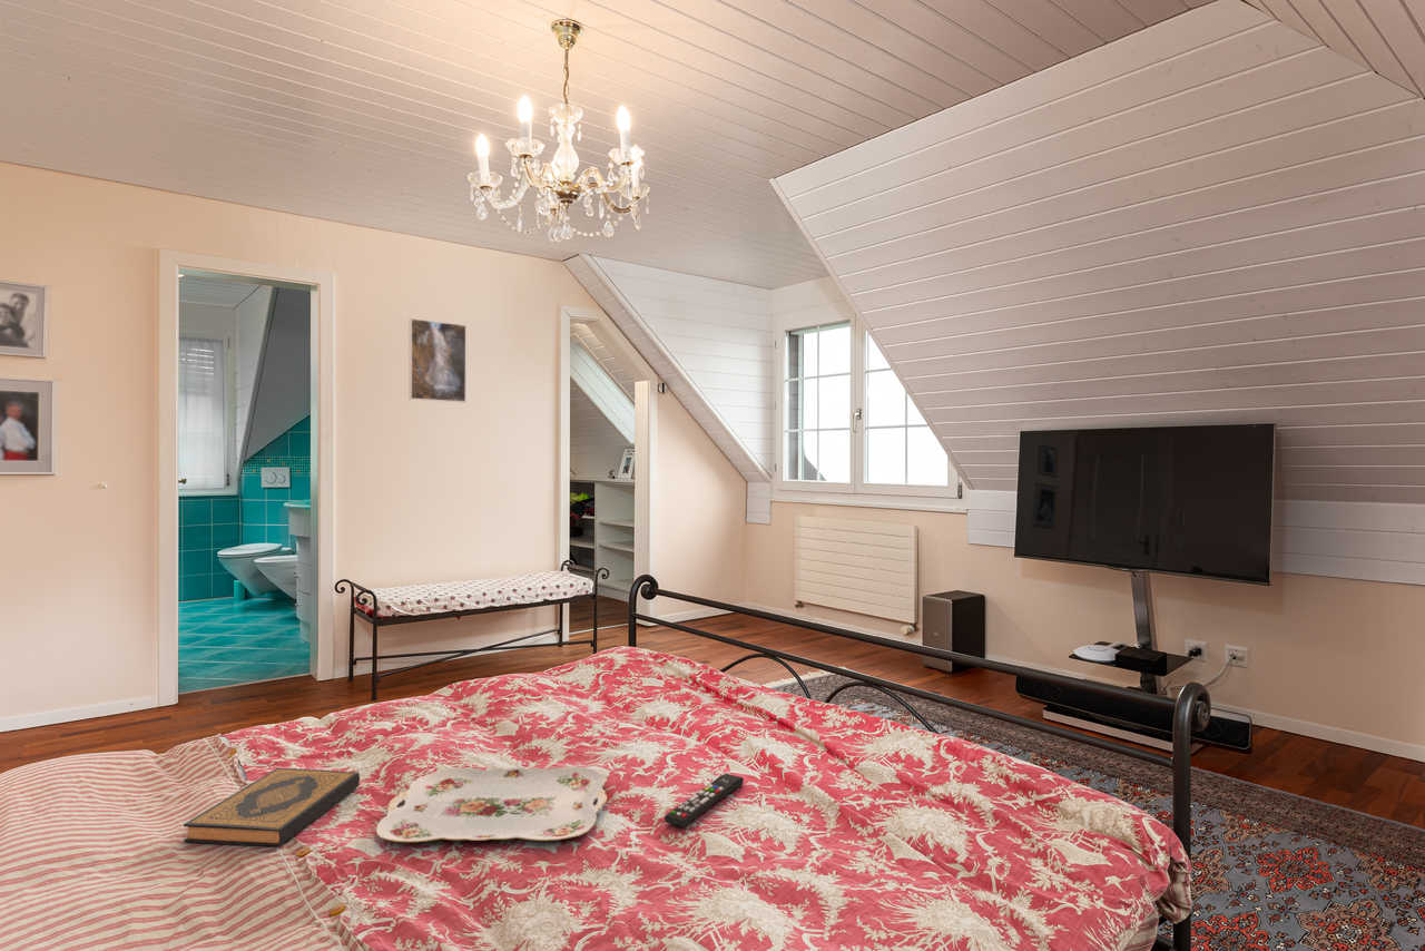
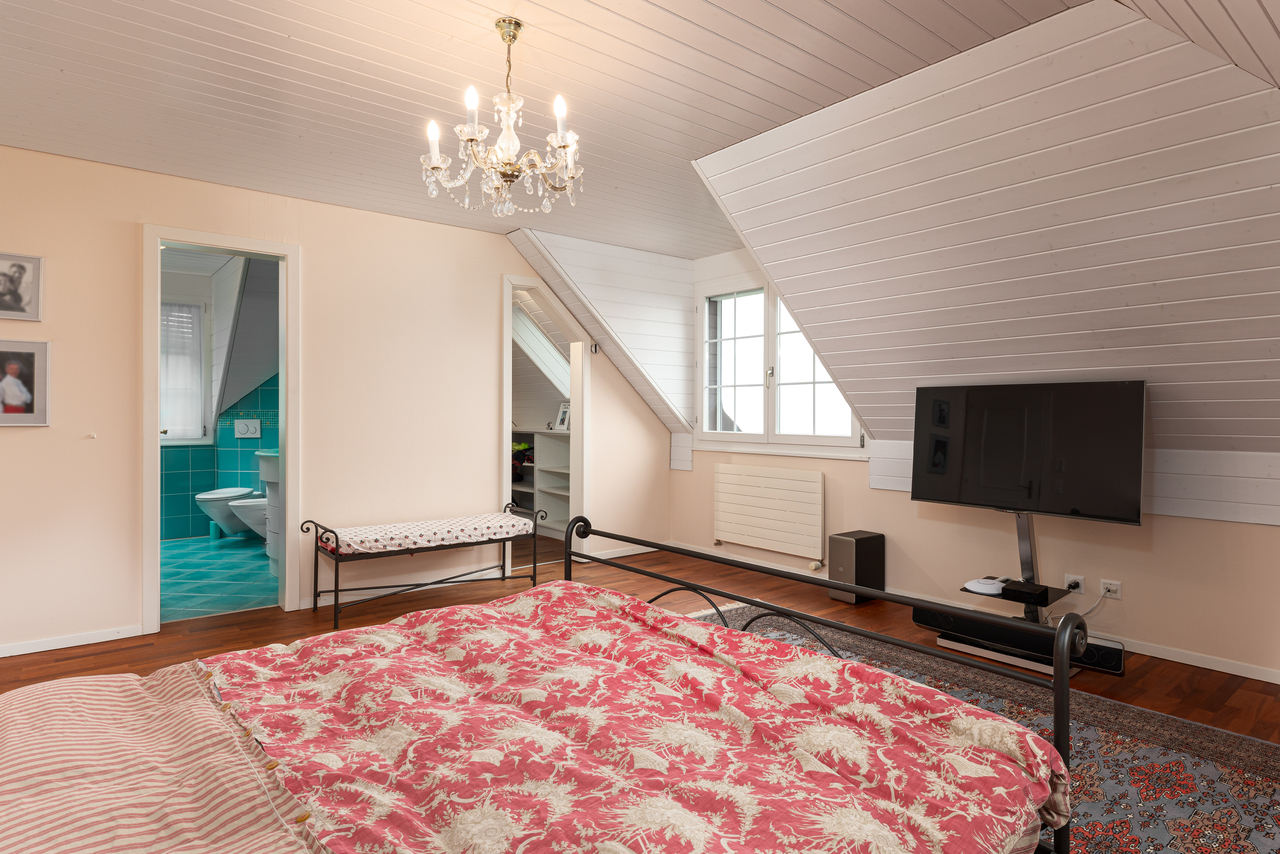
- hardback book [183,767,361,846]
- remote control [664,773,745,829]
- serving tray [375,766,608,843]
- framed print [407,317,468,403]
